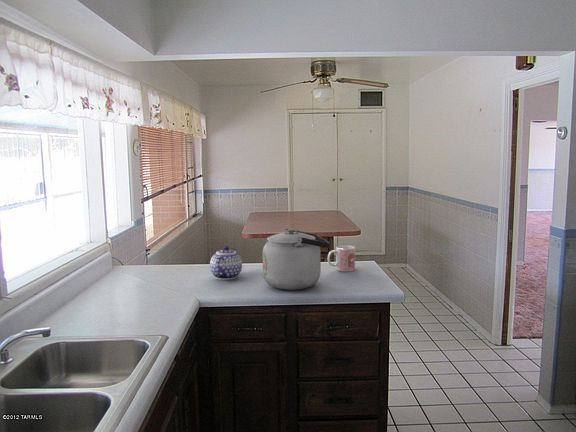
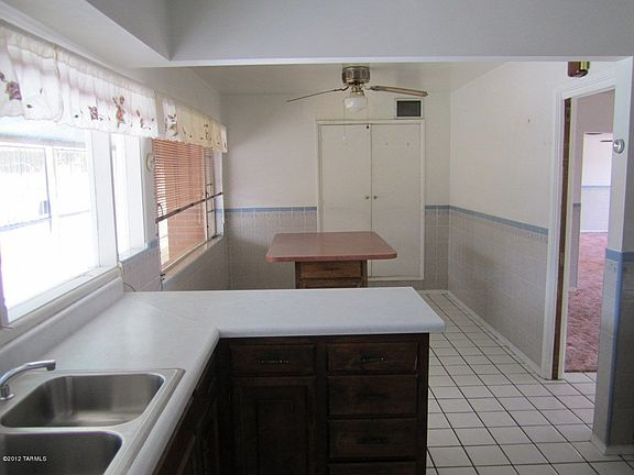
- teapot [209,245,243,281]
- mug [327,244,356,272]
- kettle [262,228,330,291]
